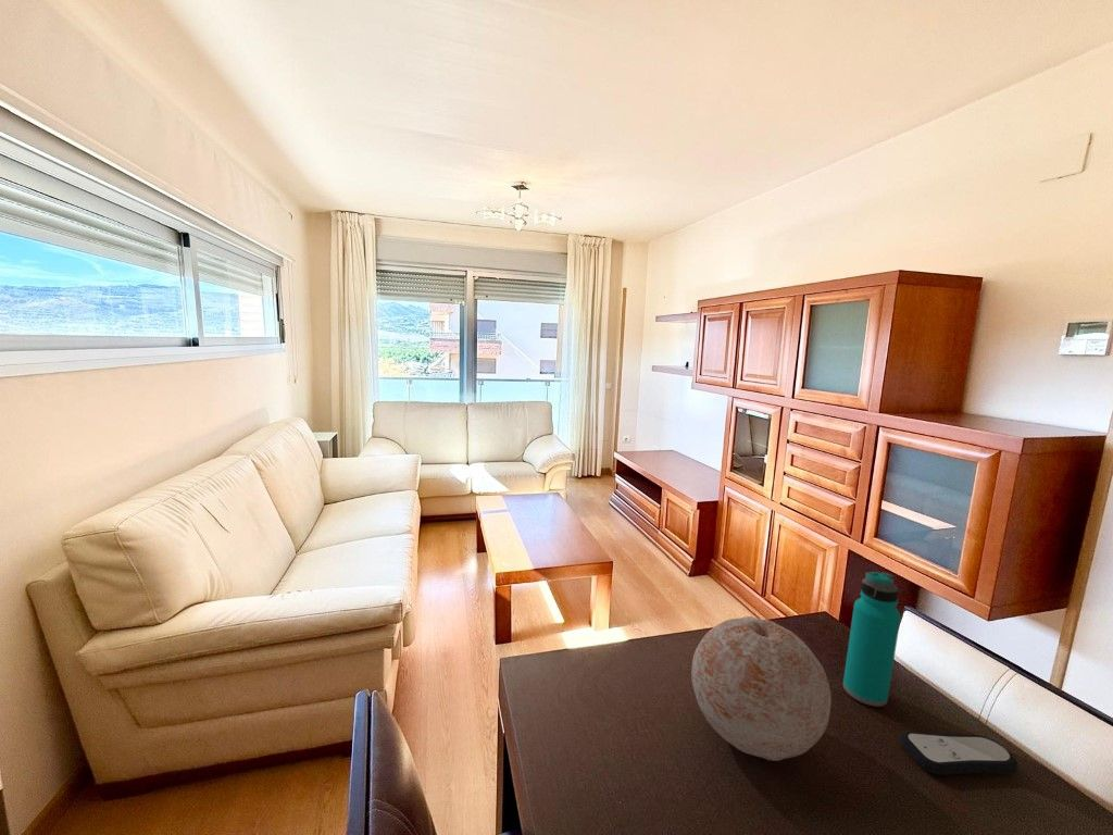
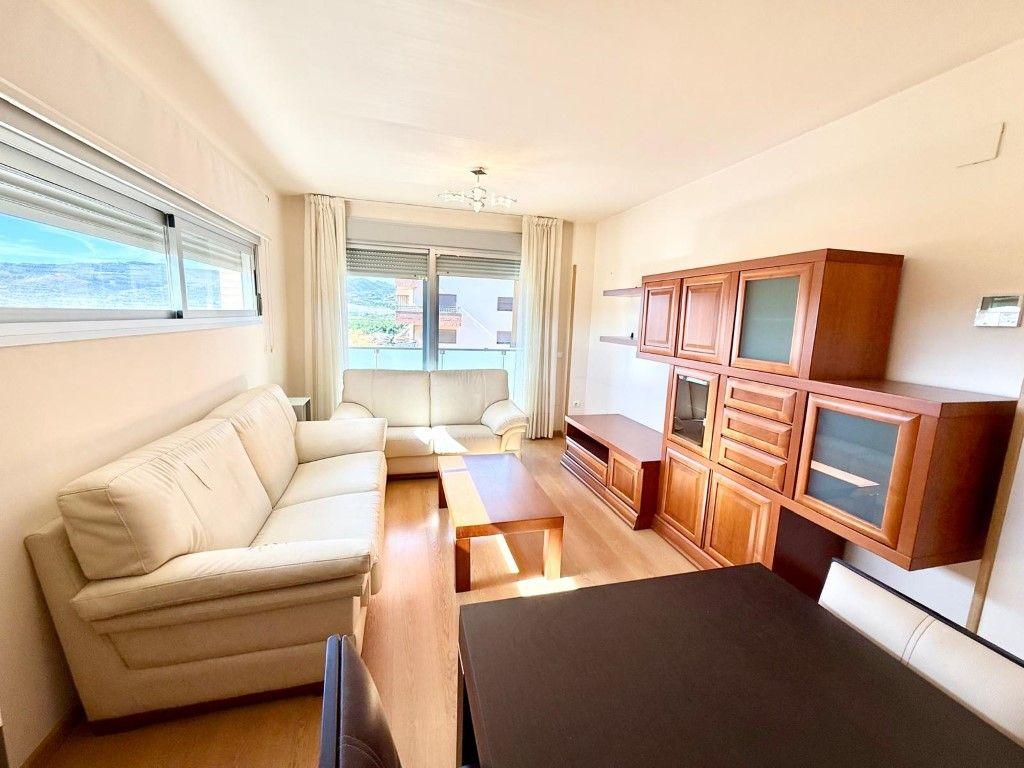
- water bottle [842,571,902,708]
- remote control [899,731,1020,776]
- decorative ball [690,615,833,762]
